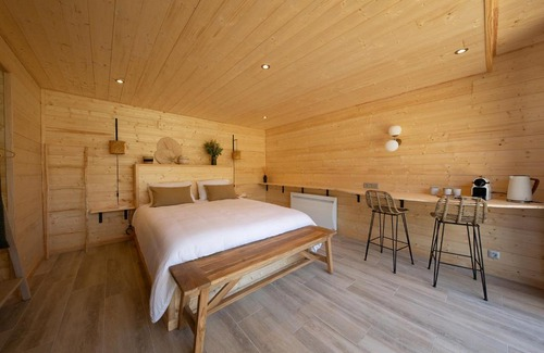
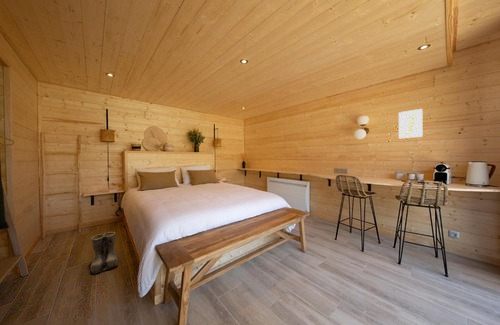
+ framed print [398,108,423,139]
+ boots [90,231,119,275]
